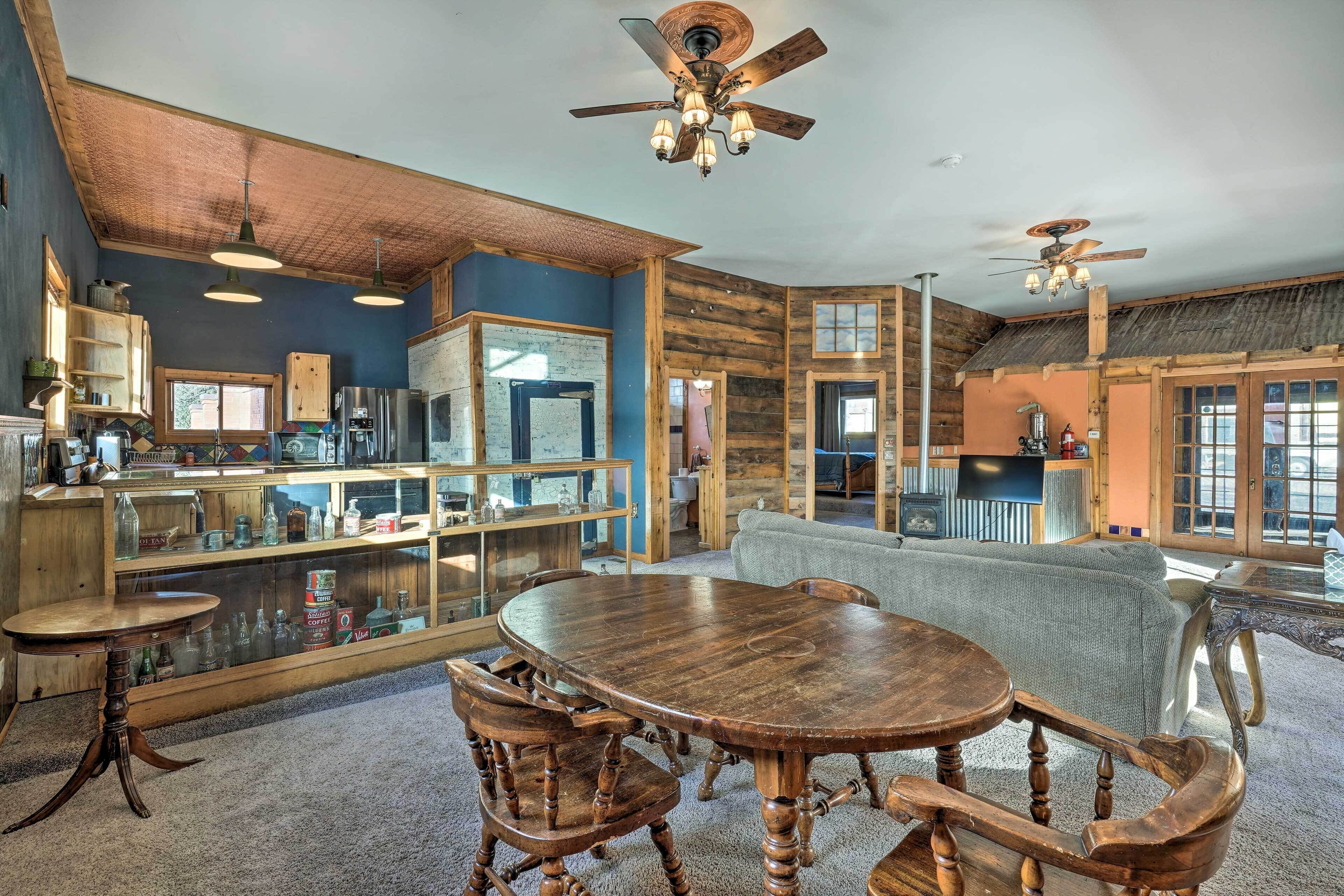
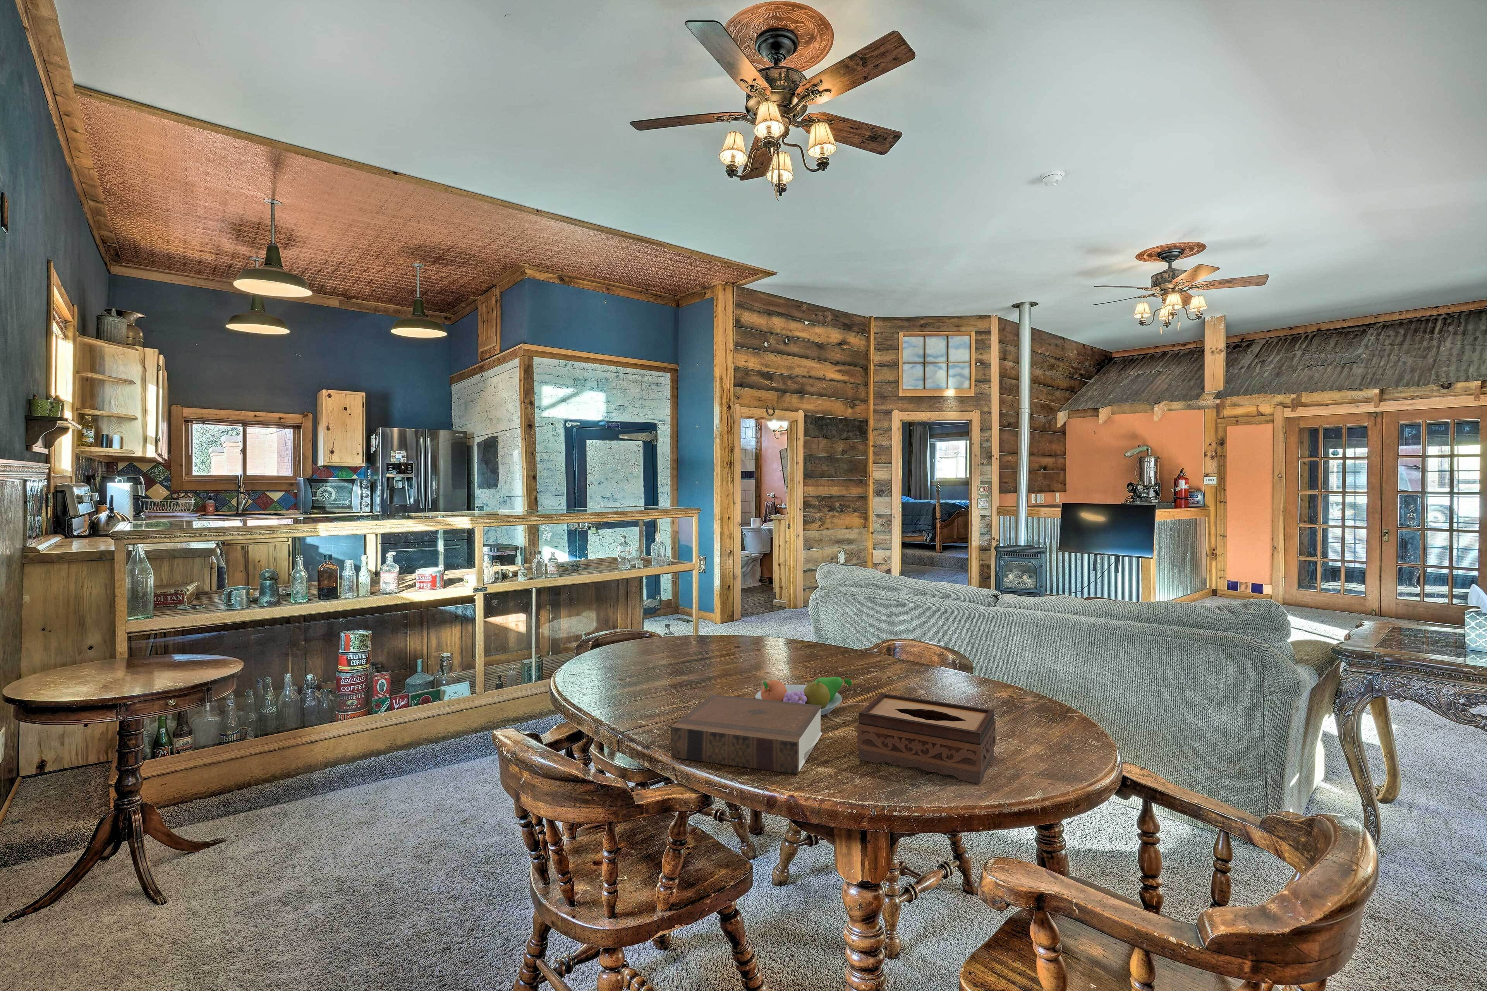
+ book [670,695,822,774]
+ tissue box [857,692,996,784]
+ fruit bowl [755,676,852,716]
